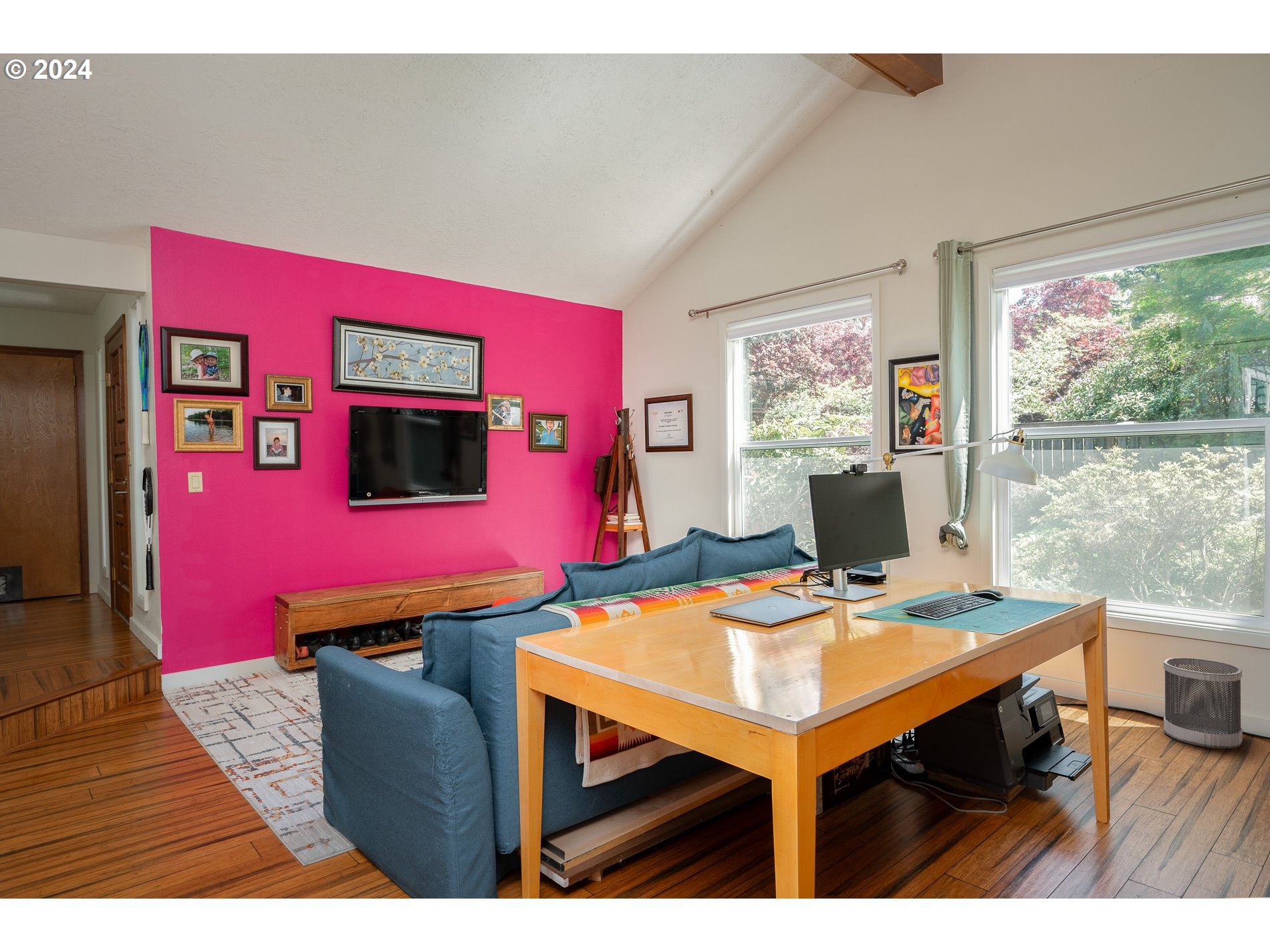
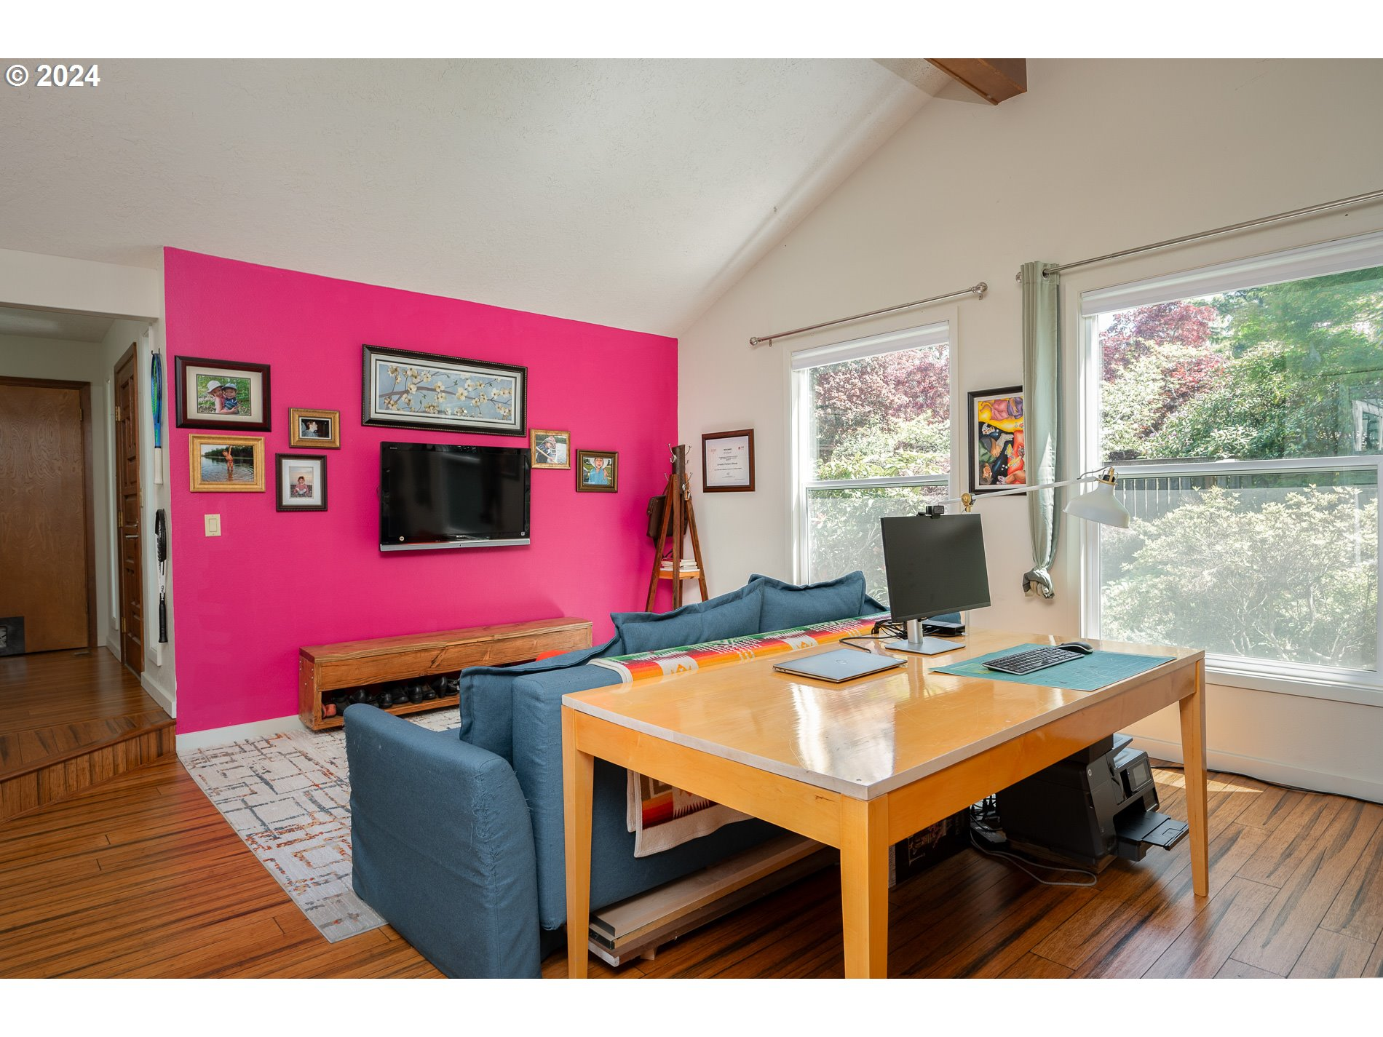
- wastebasket [1163,657,1243,749]
